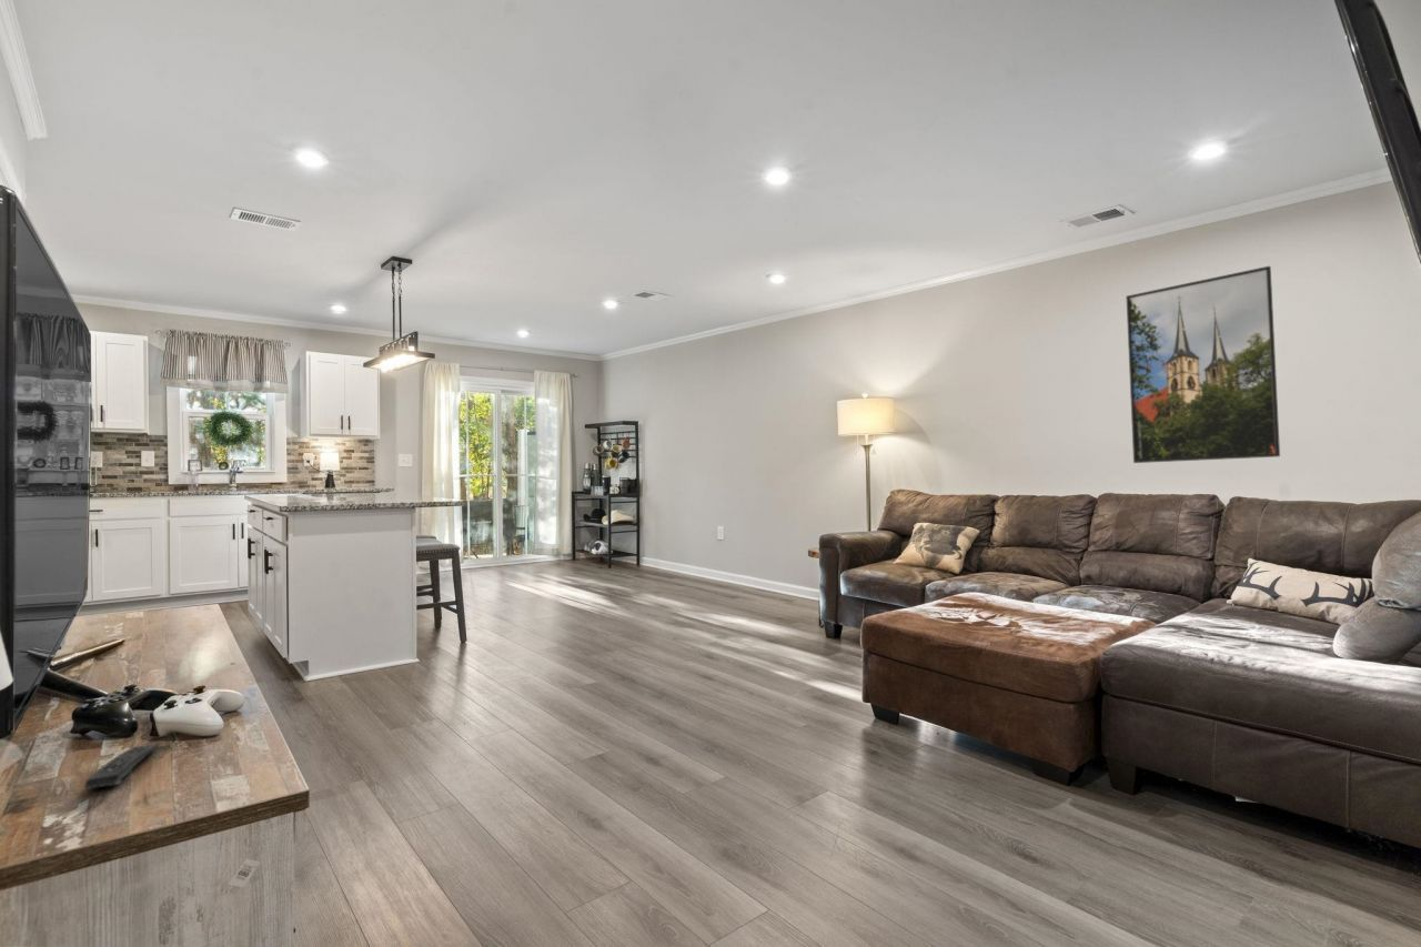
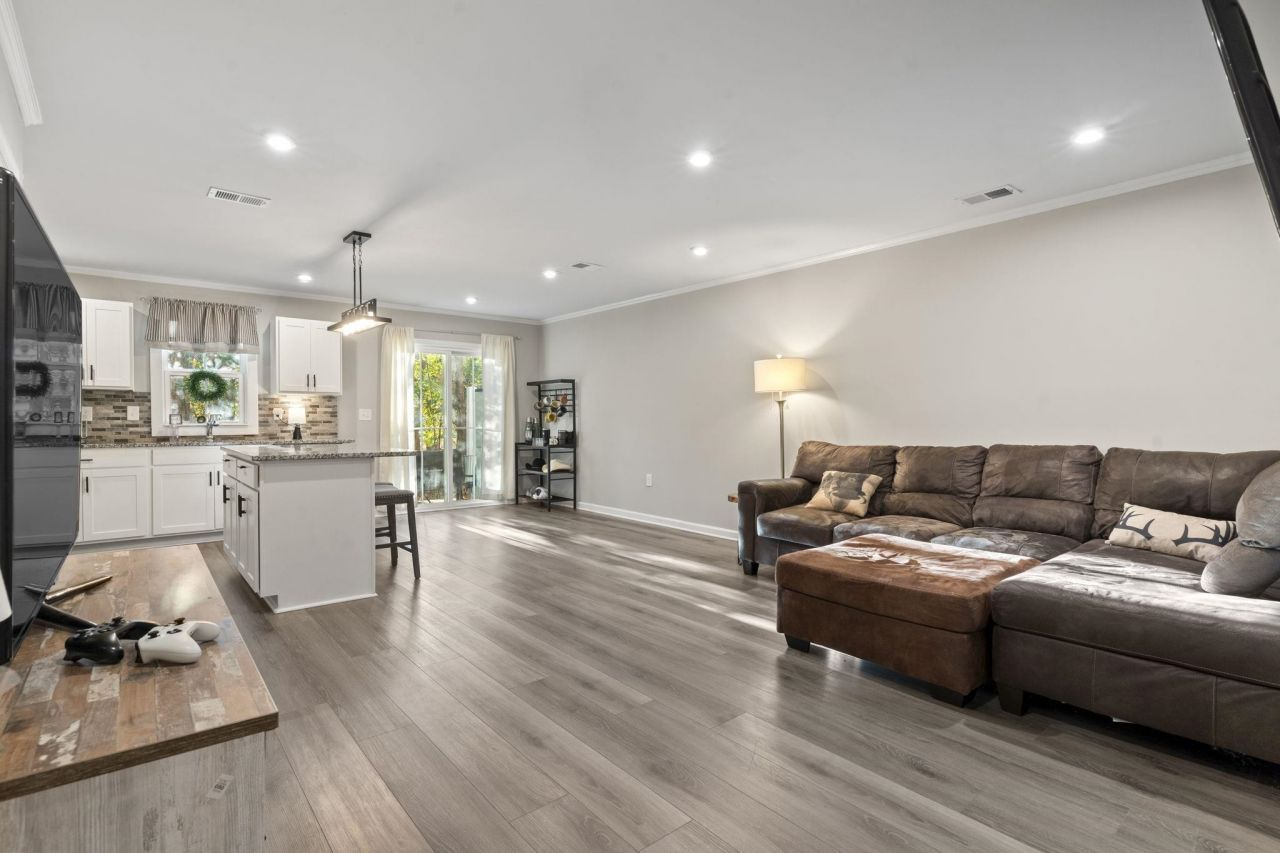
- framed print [1125,265,1281,464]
- remote control [84,742,161,789]
